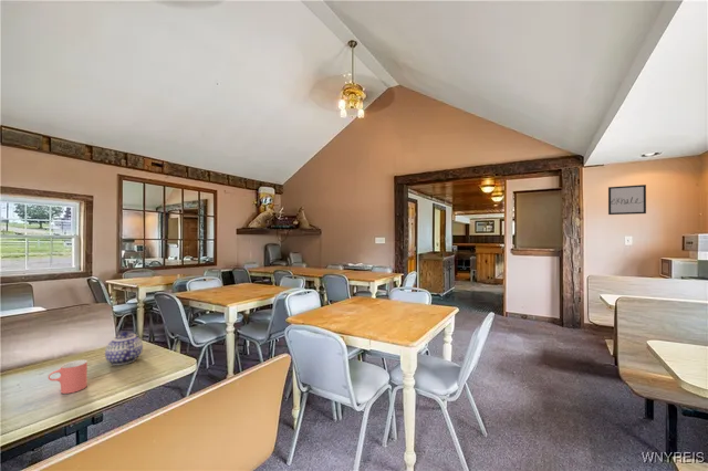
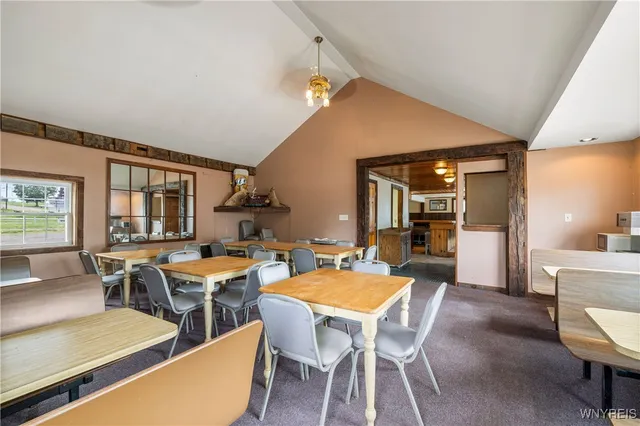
- teapot [104,331,144,366]
- wall art [607,184,647,216]
- cup [48,359,88,395]
